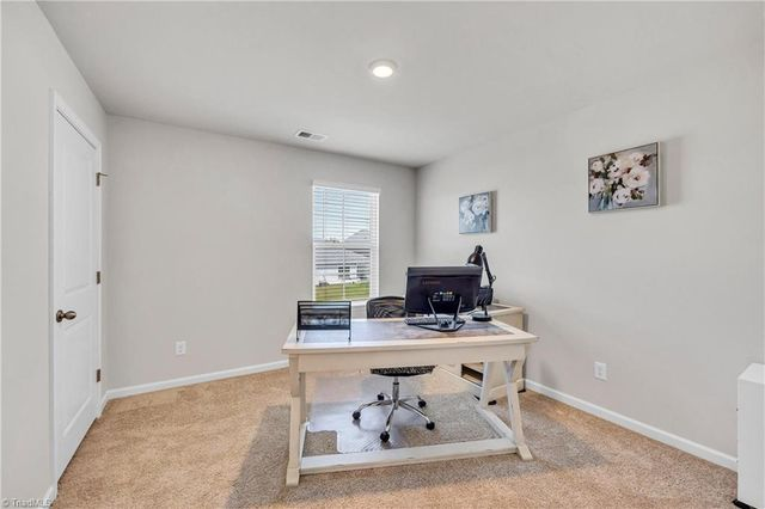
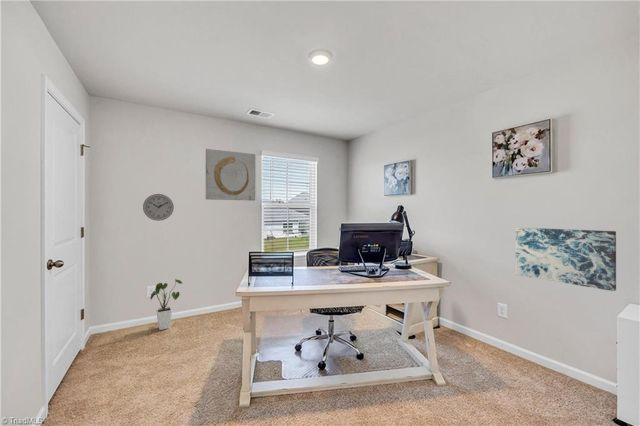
+ wall art [205,148,256,202]
+ wall clock [142,193,175,222]
+ wall art [515,227,617,292]
+ house plant [150,278,183,331]
